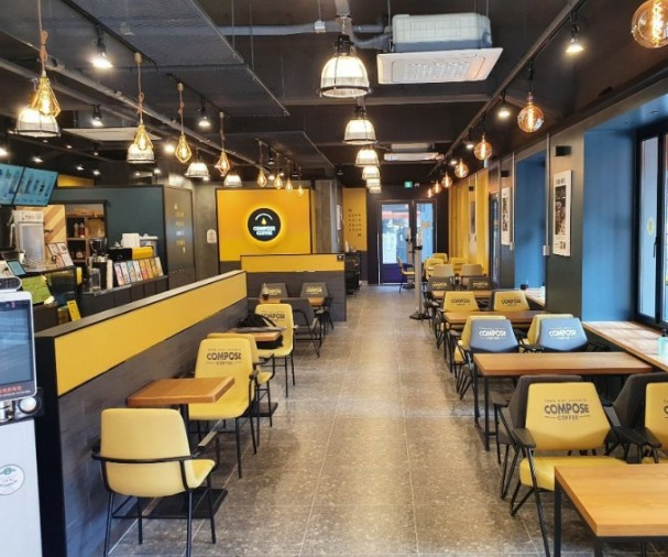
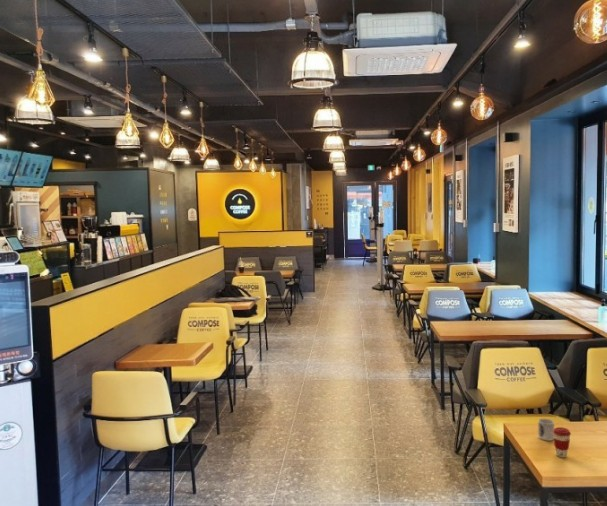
+ cup [537,418,555,442]
+ coffee cup [553,426,572,458]
